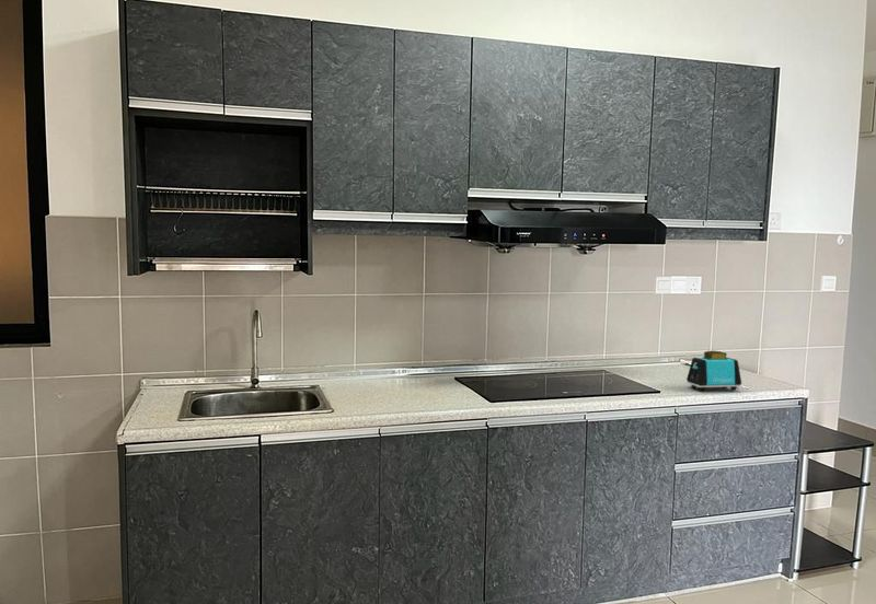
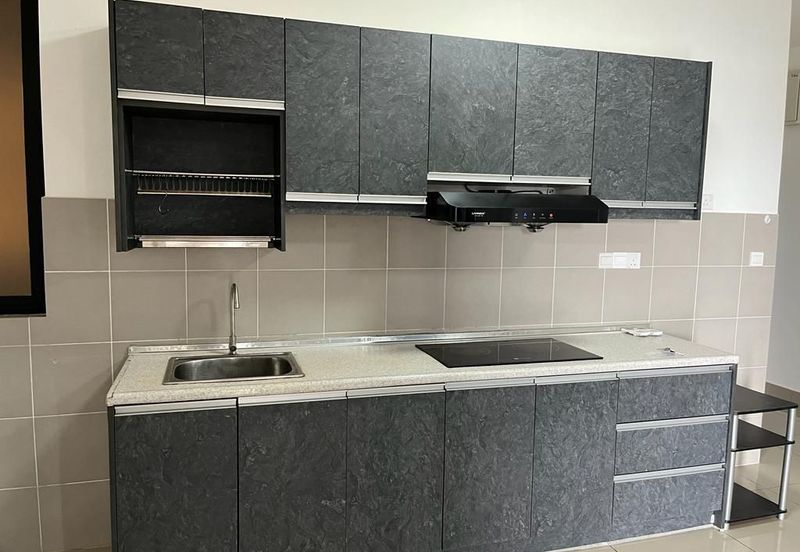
- toaster [685,350,742,392]
